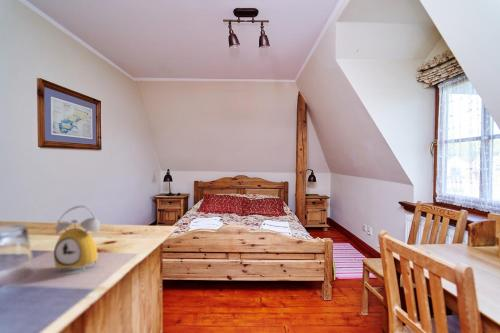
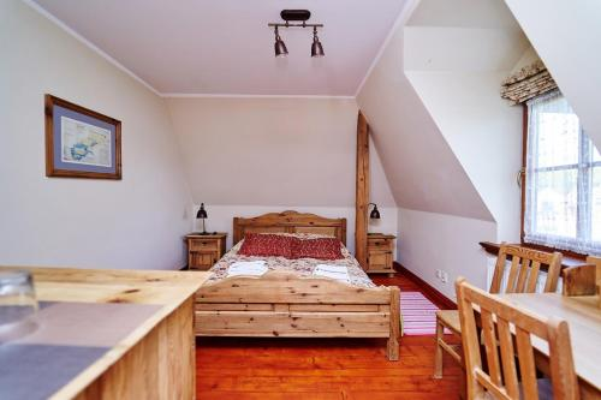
- alarm clock [53,204,101,272]
